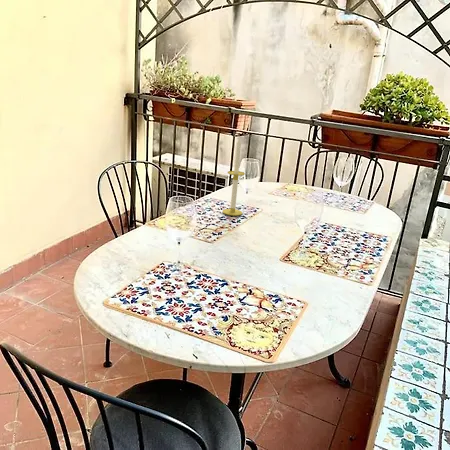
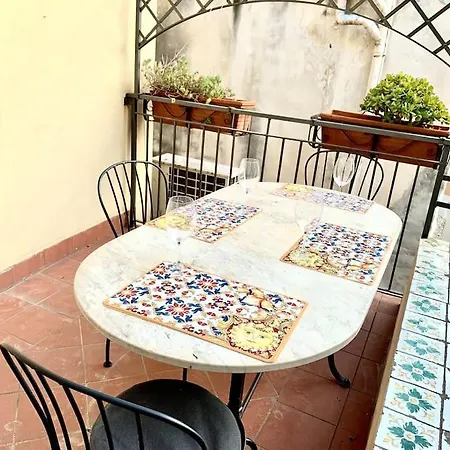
- candle [222,137,246,217]
